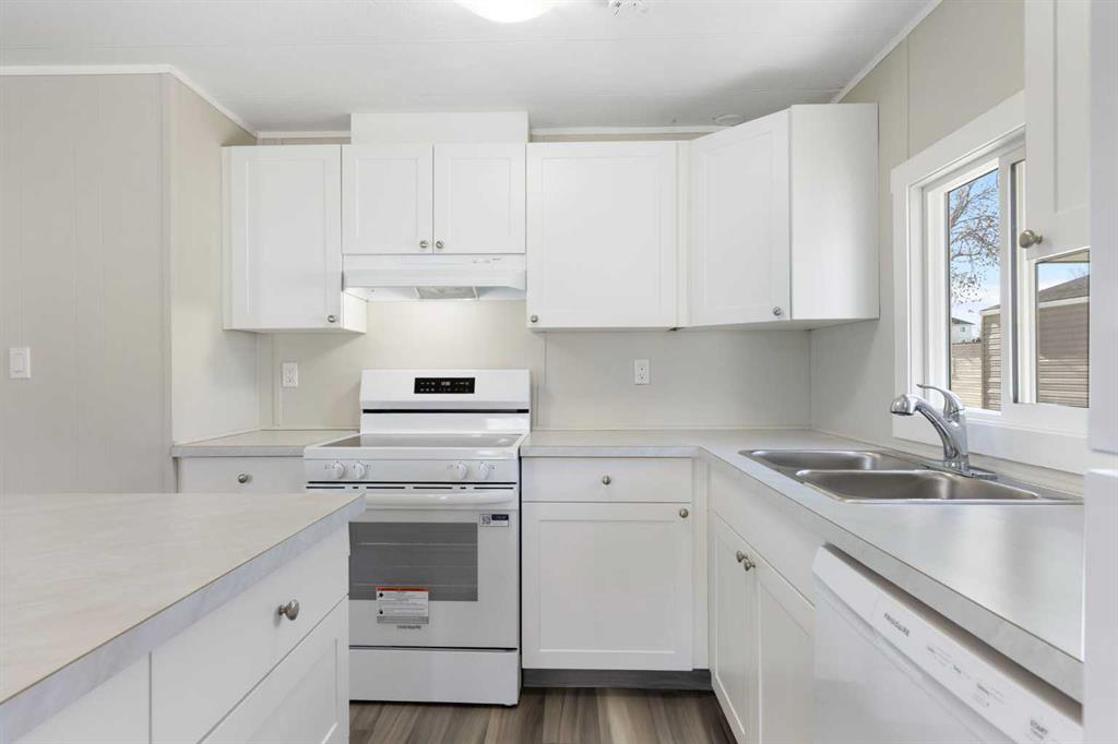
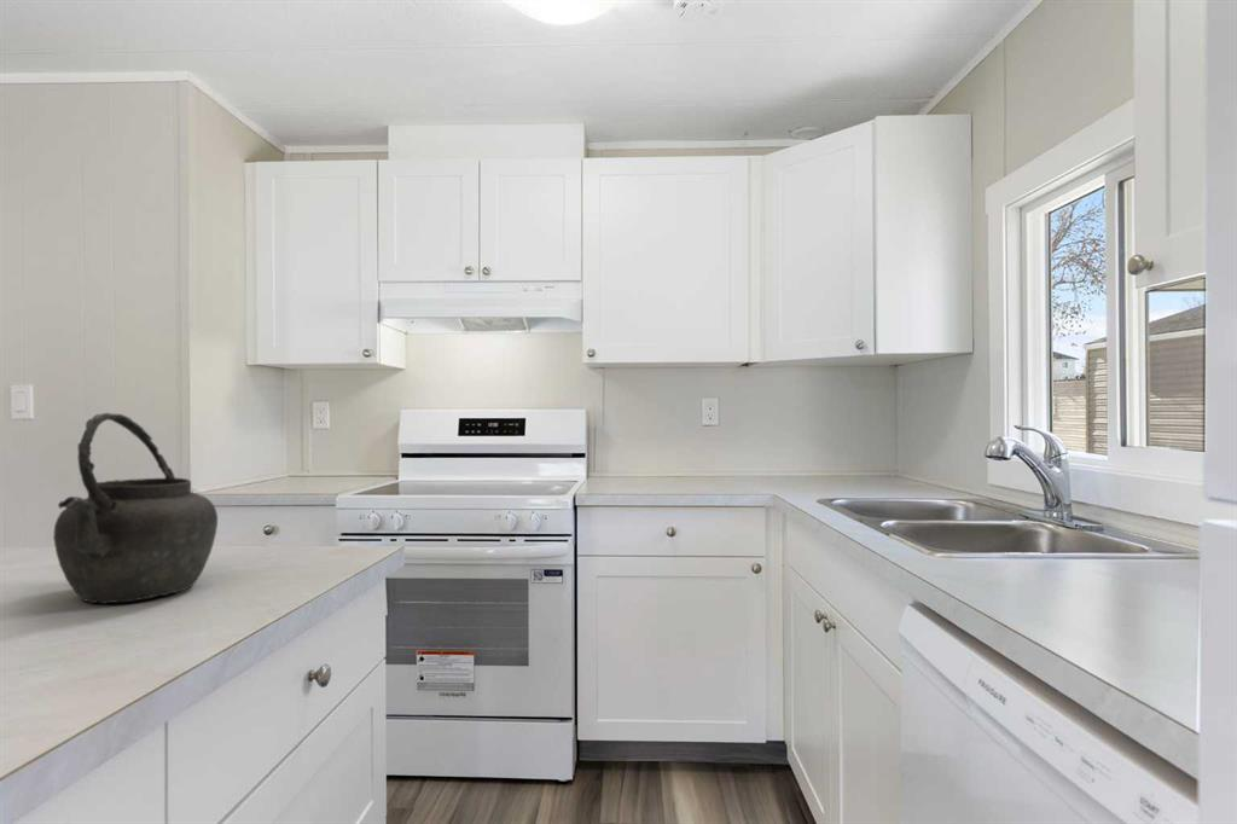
+ kettle [52,412,219,605]
